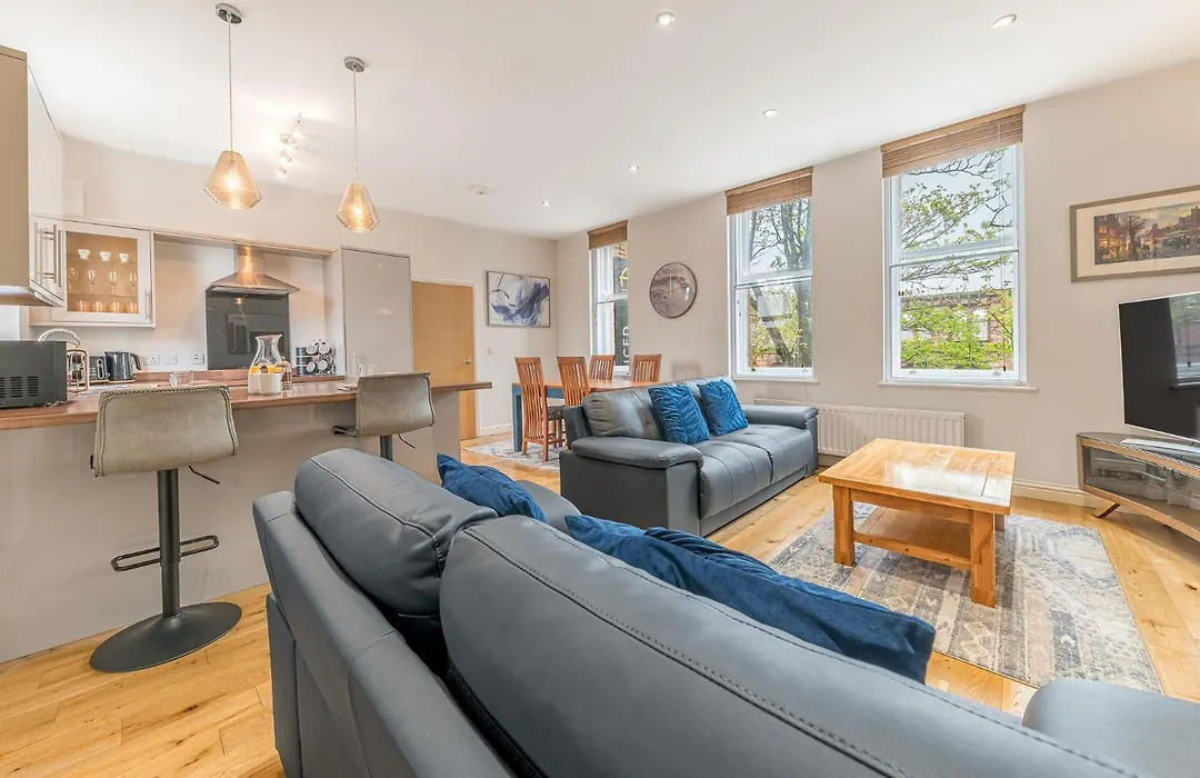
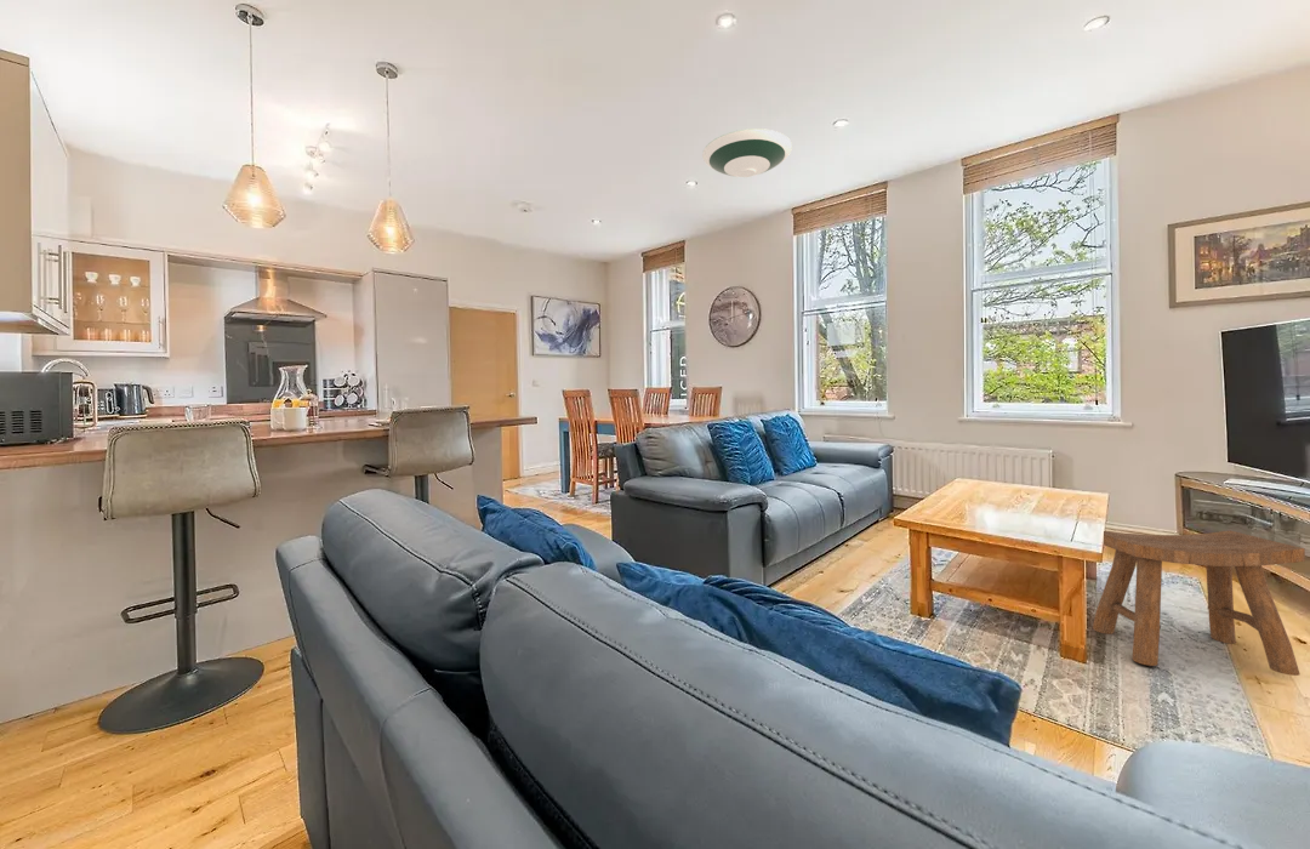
+ stool [1092,530,1306,677]
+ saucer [701,127,793,178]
